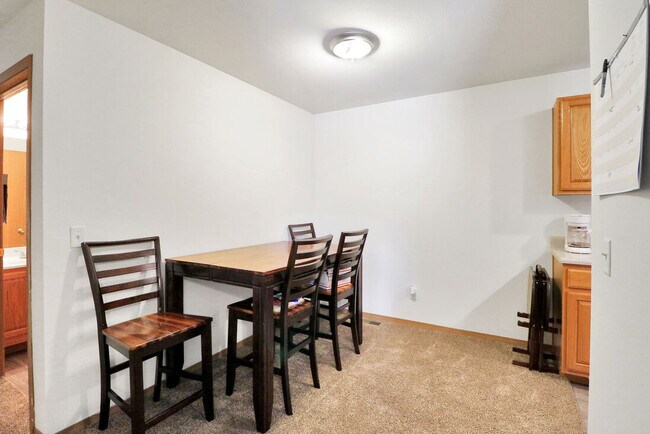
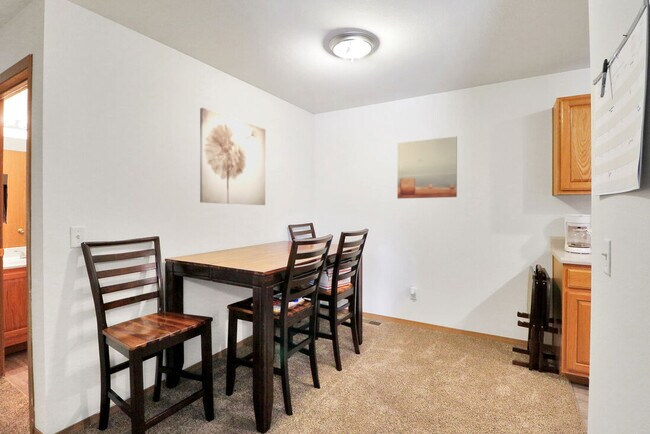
+ wall art [396,136,458,200]
+ wall art [199,107,266,206]
